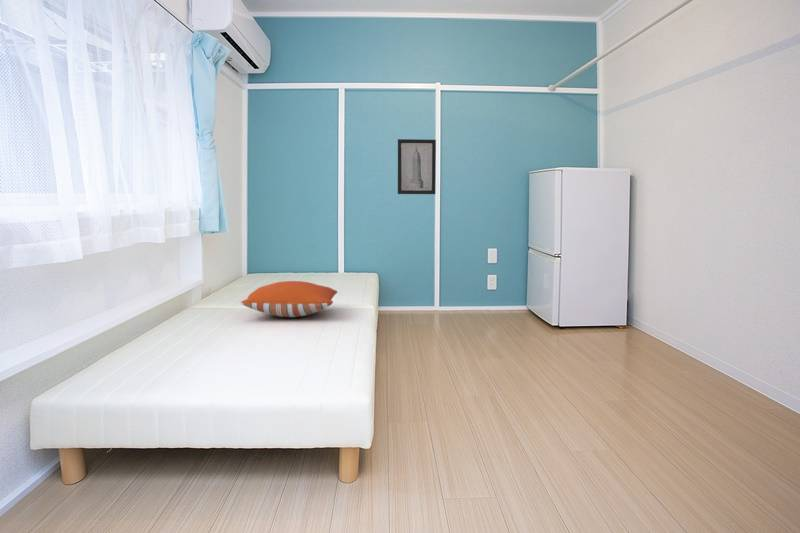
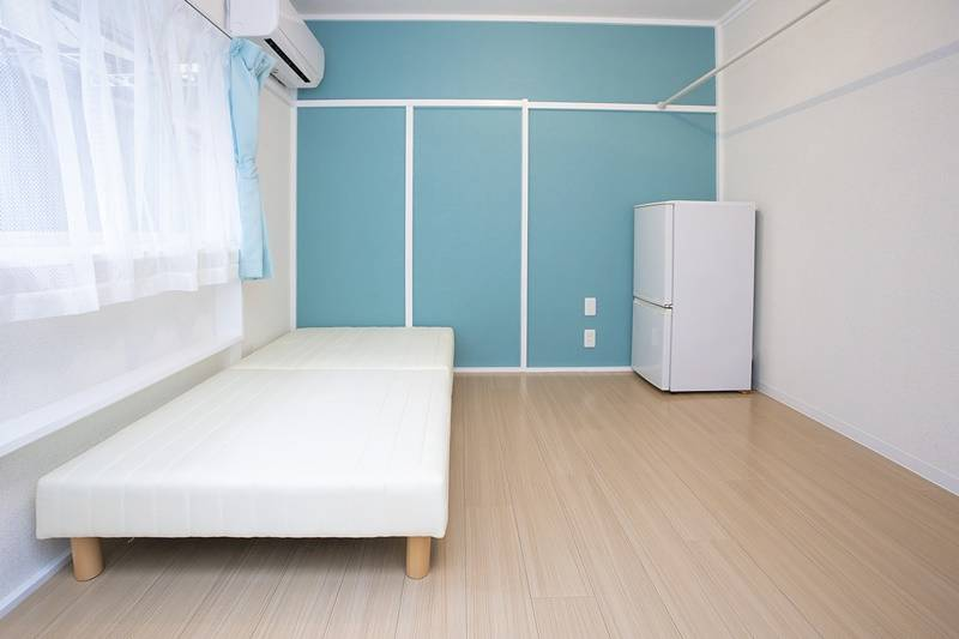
- pillow [240,280,338,318]
- wall art [397,138,437,195]
